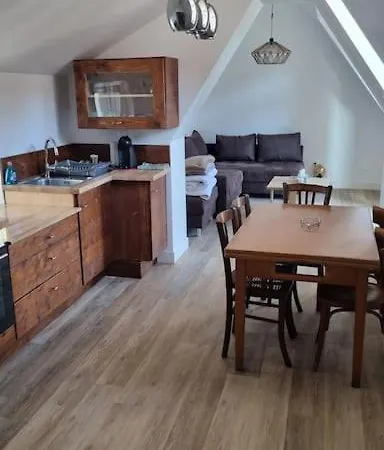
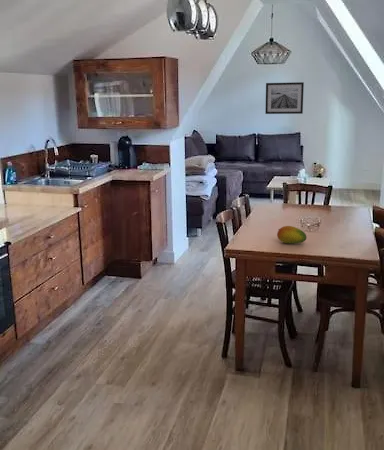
+ wall art [264,81,305,115]
+ fruit [276,225,308,244]
